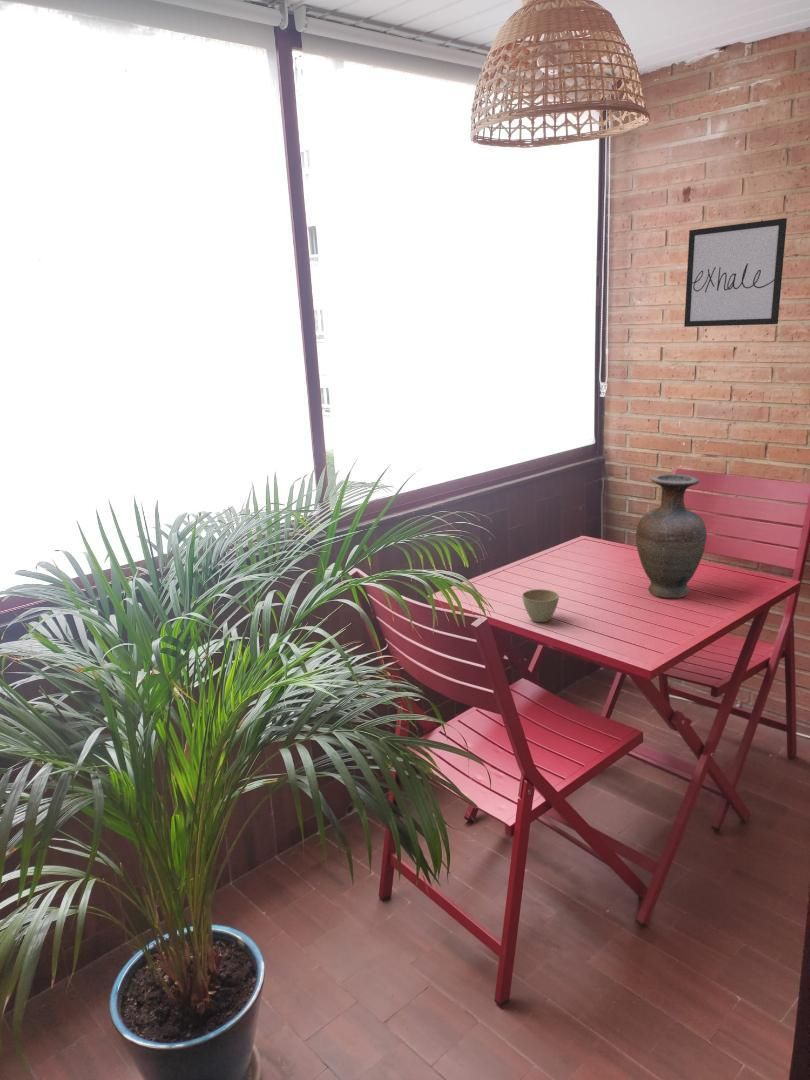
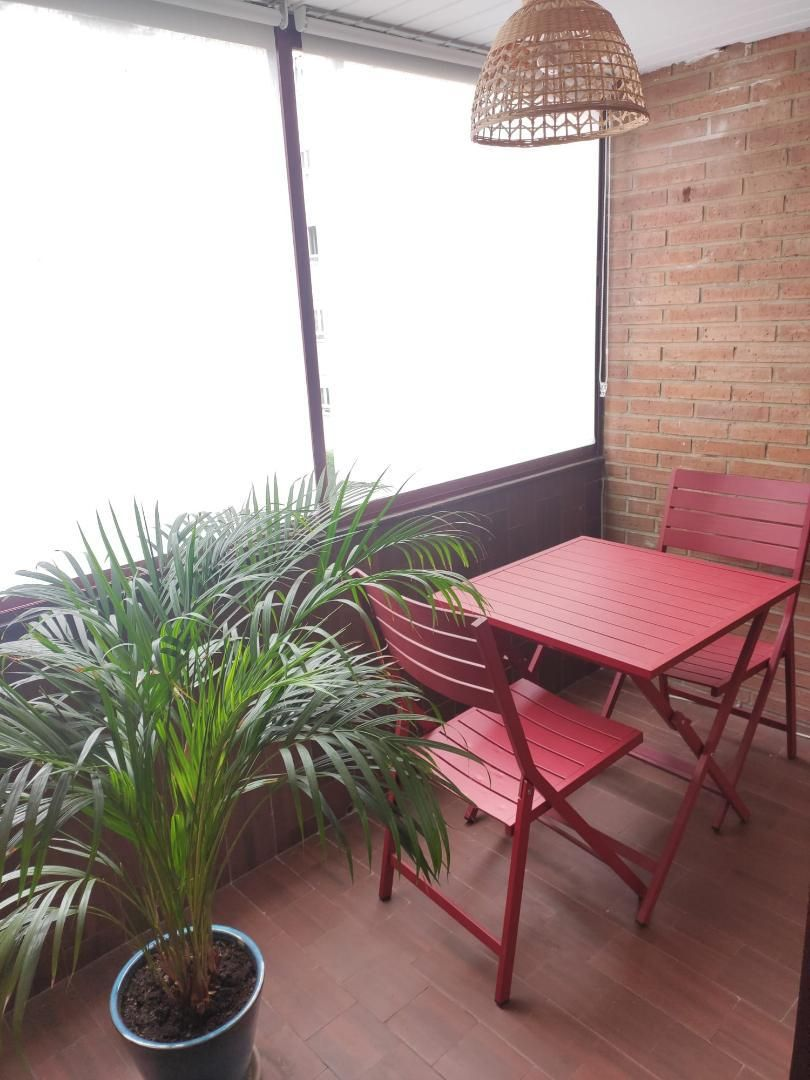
- wall art [683,217,788,328]
- flower pot [521,588,560,623]
- vase [635,473,707,599]
